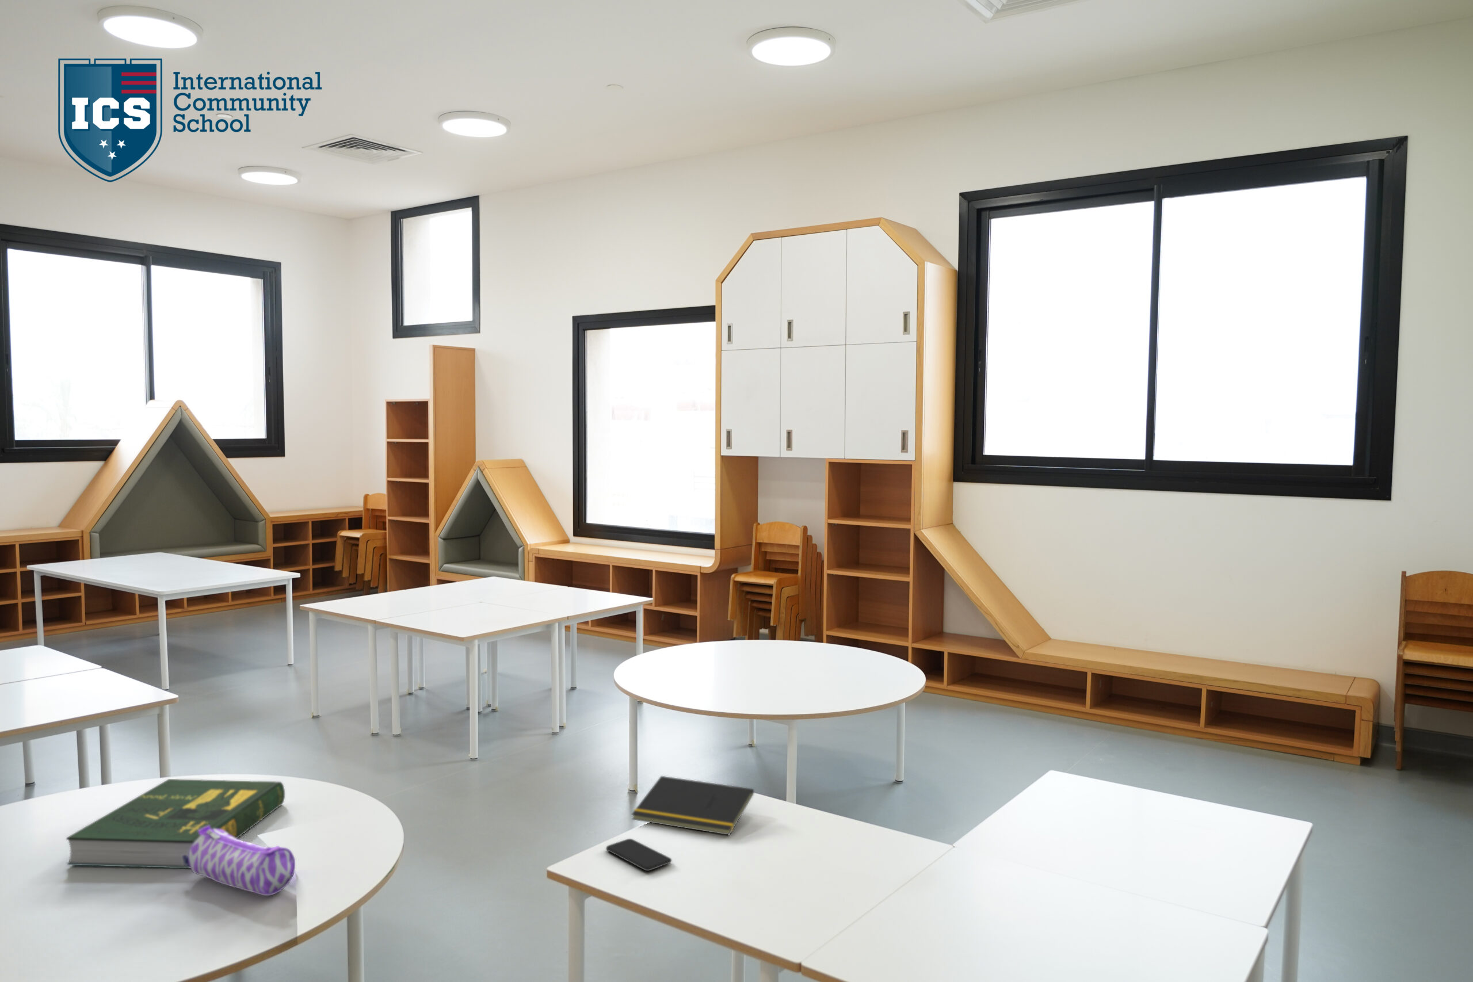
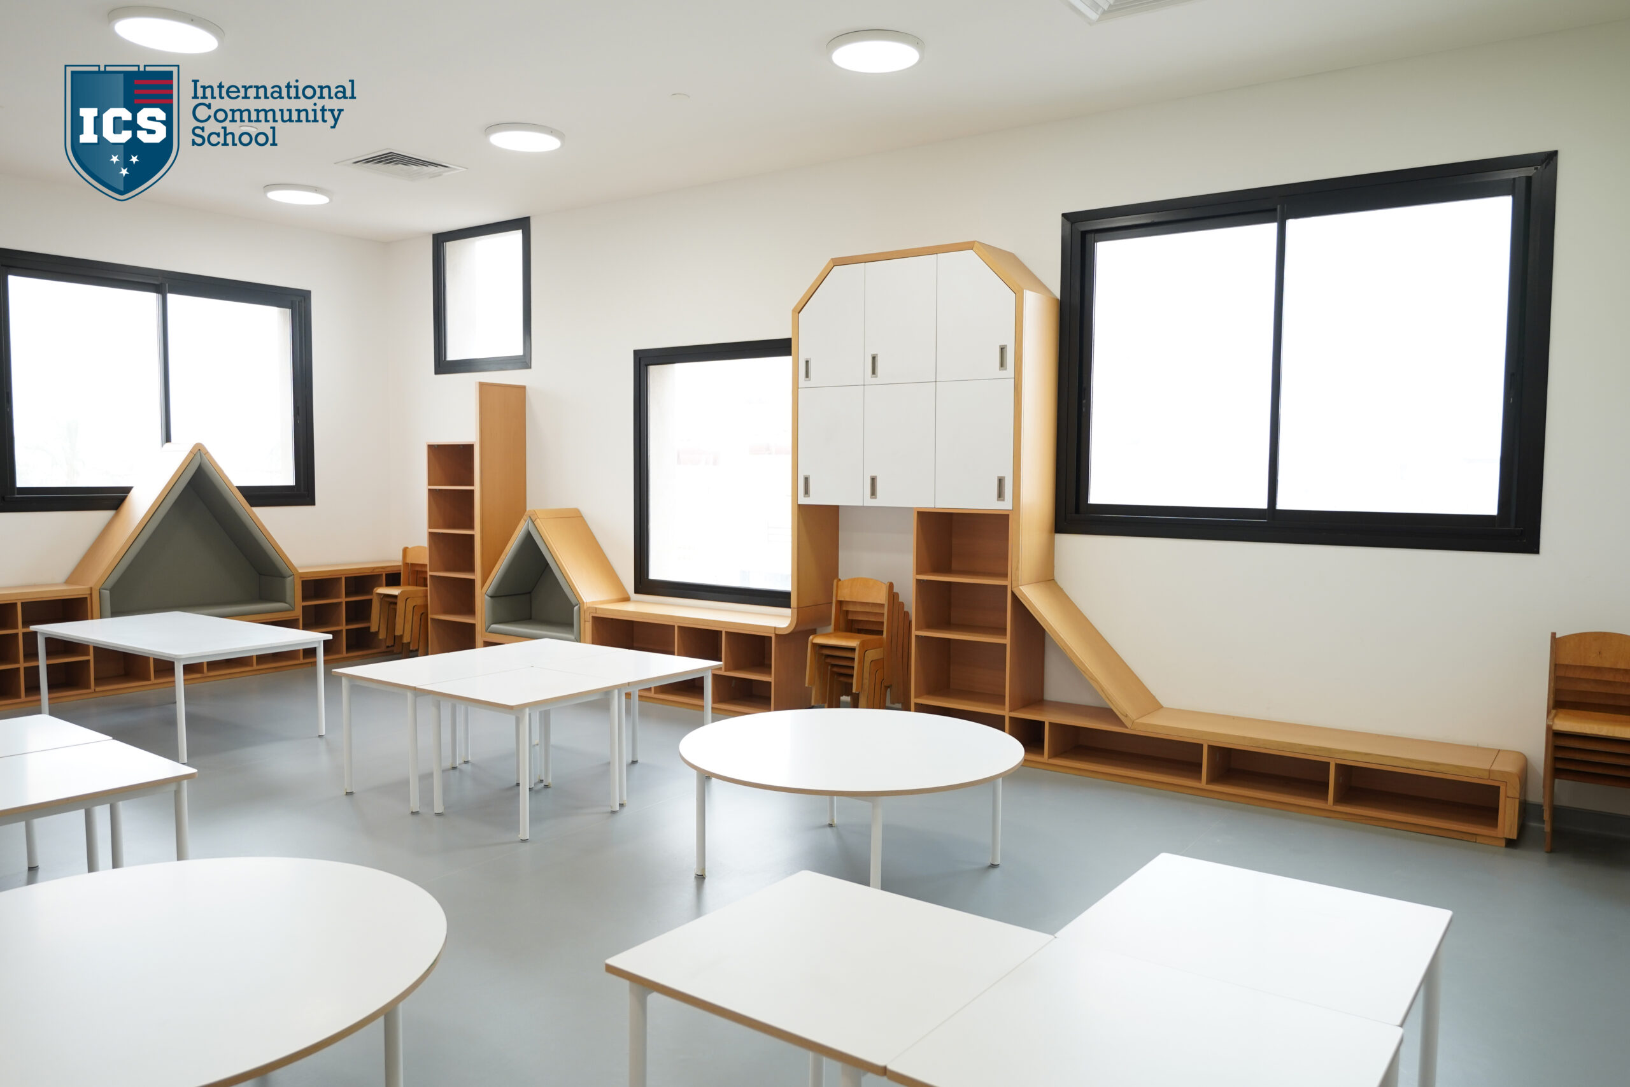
- smartphone [605,838,672,871]
- pencil case [182,825,296,897]
- notepad [630,776,754,836]
- book [66,778,285,869]
